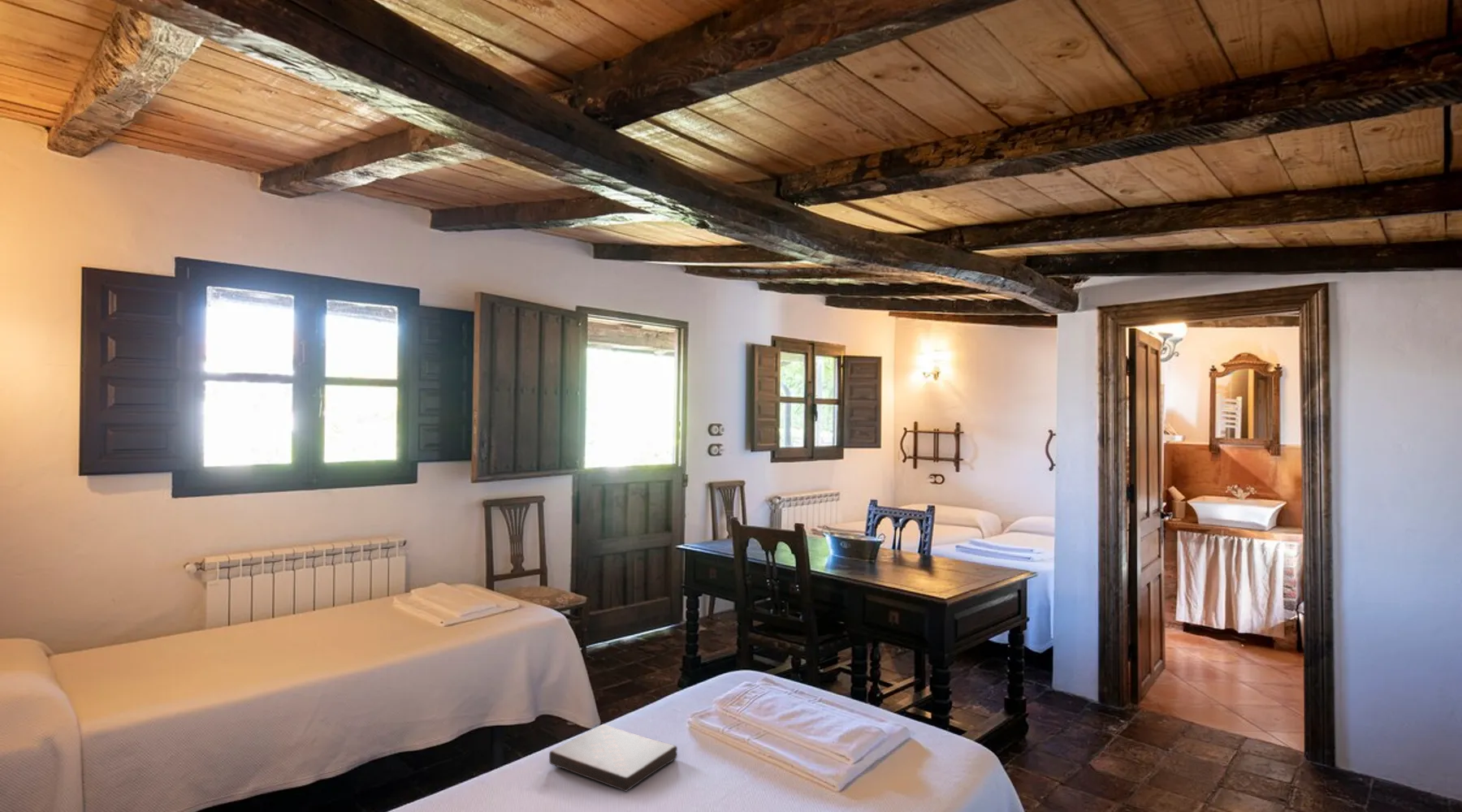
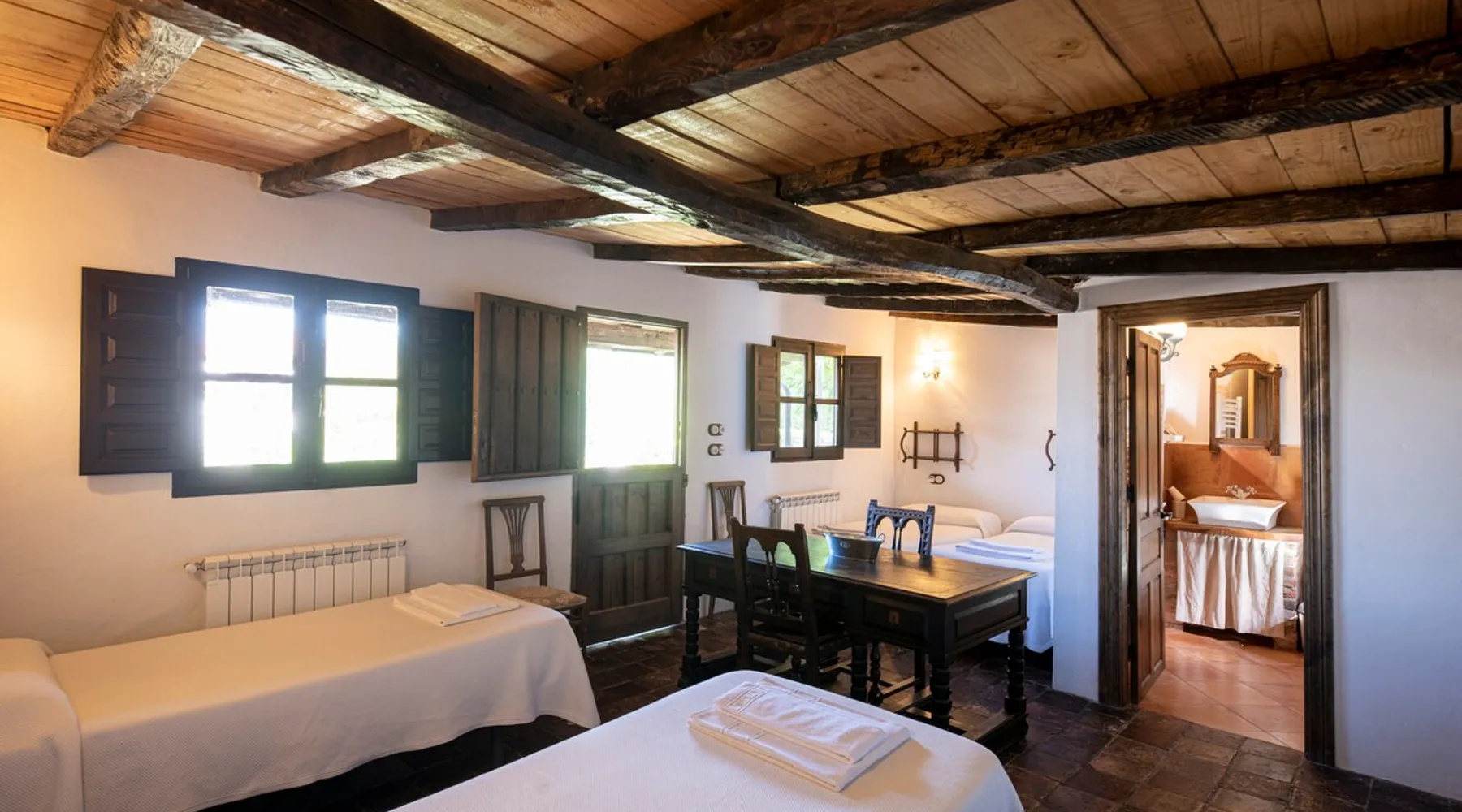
- book [548,723,678,793]
